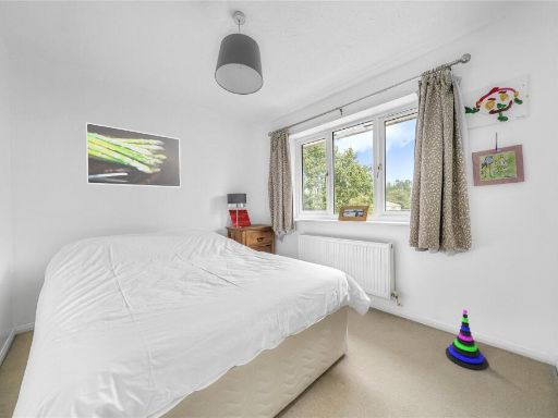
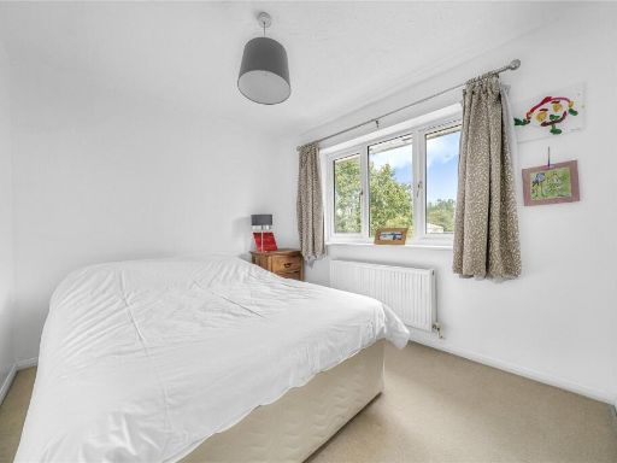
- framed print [85,122,182,188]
- stacking toy [445,309,488,371]
